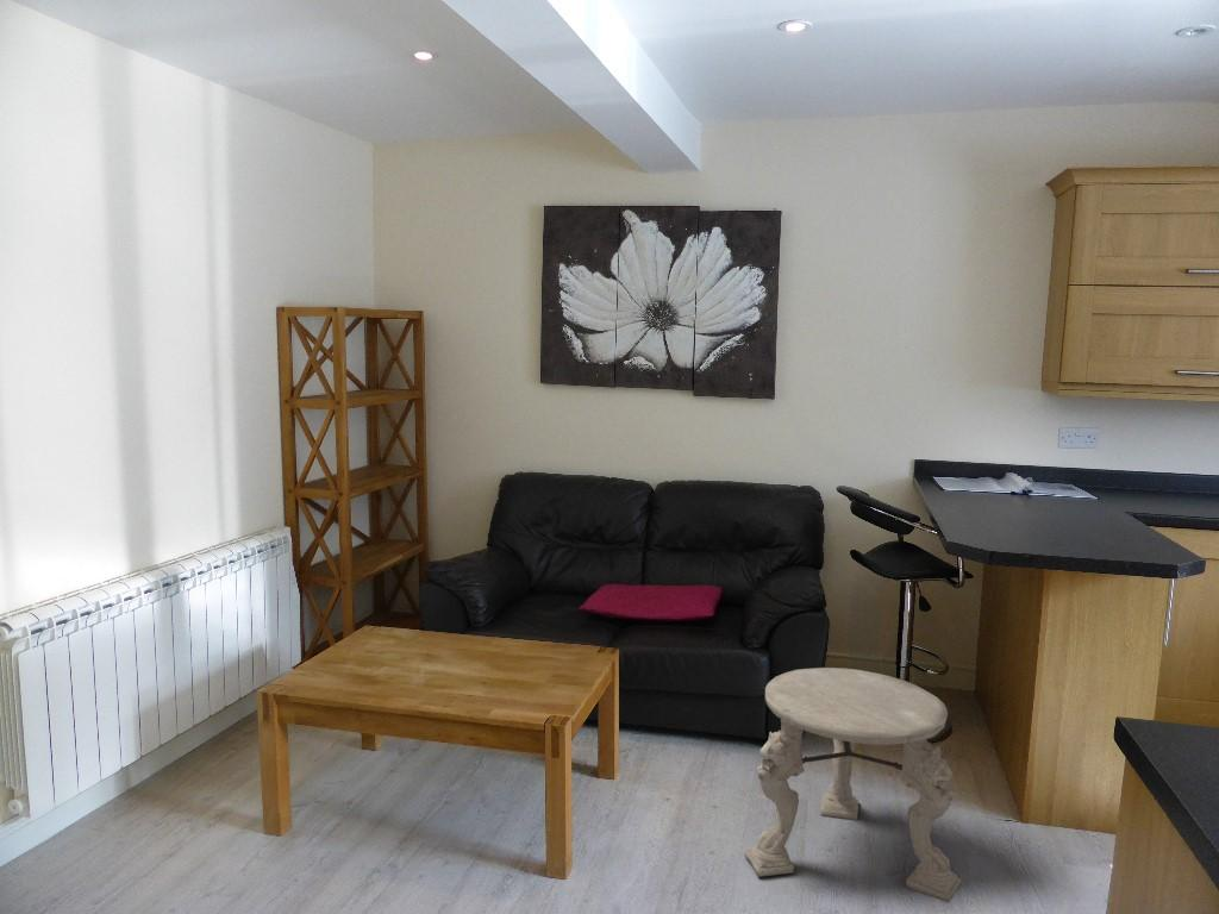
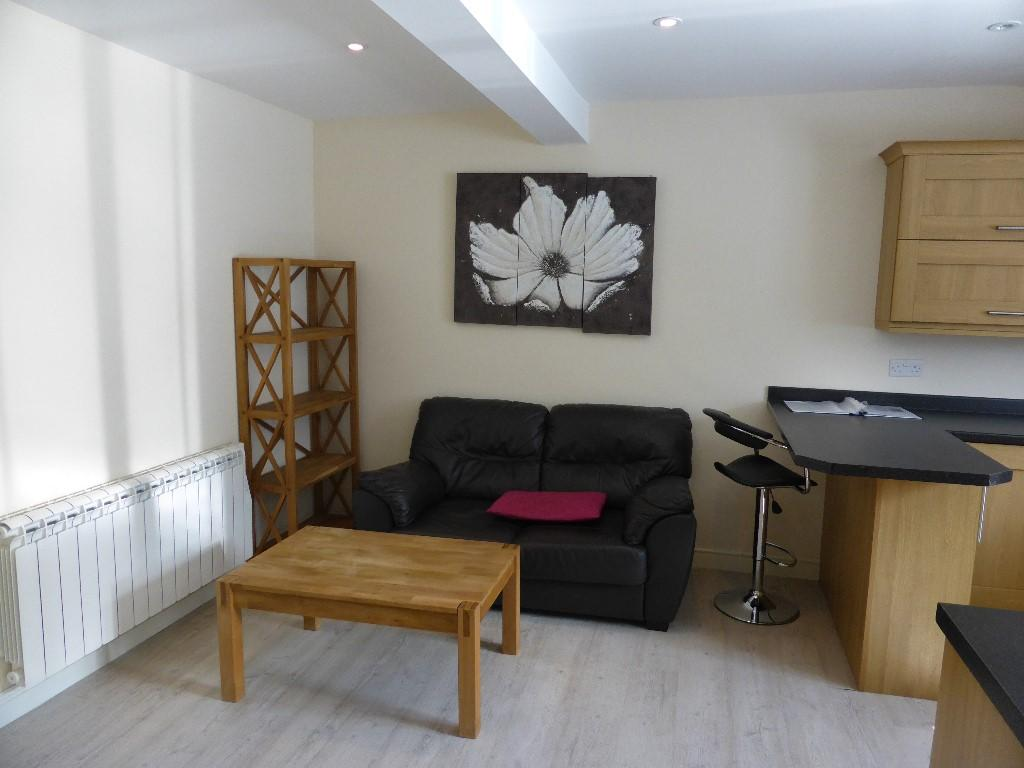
- side table [744,666,962,903]
